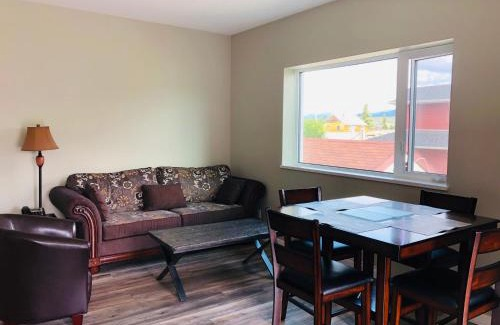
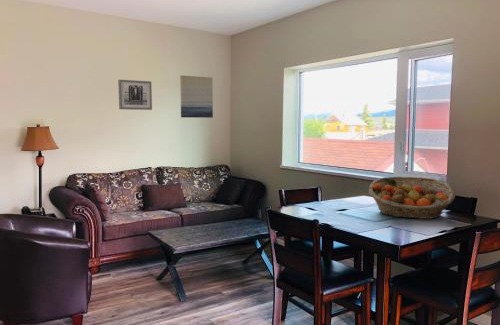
+ wall art [117,79,153,111]
+ wall art [179,74,214,119]
+ fruit basket [368,176,456,220]
